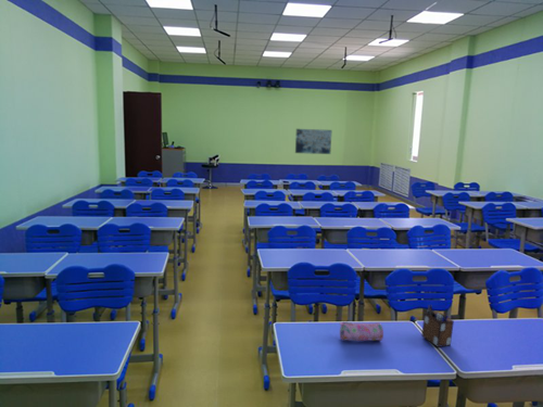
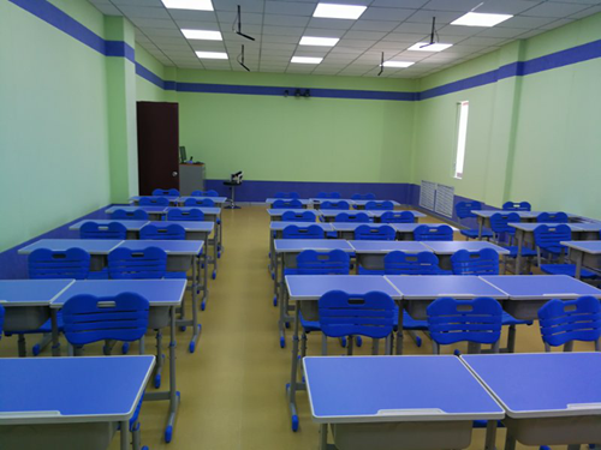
- pencil case [339,321,384,342]
- wall art [294,128,333,155]
- desk organizer [420,303,455,348]
